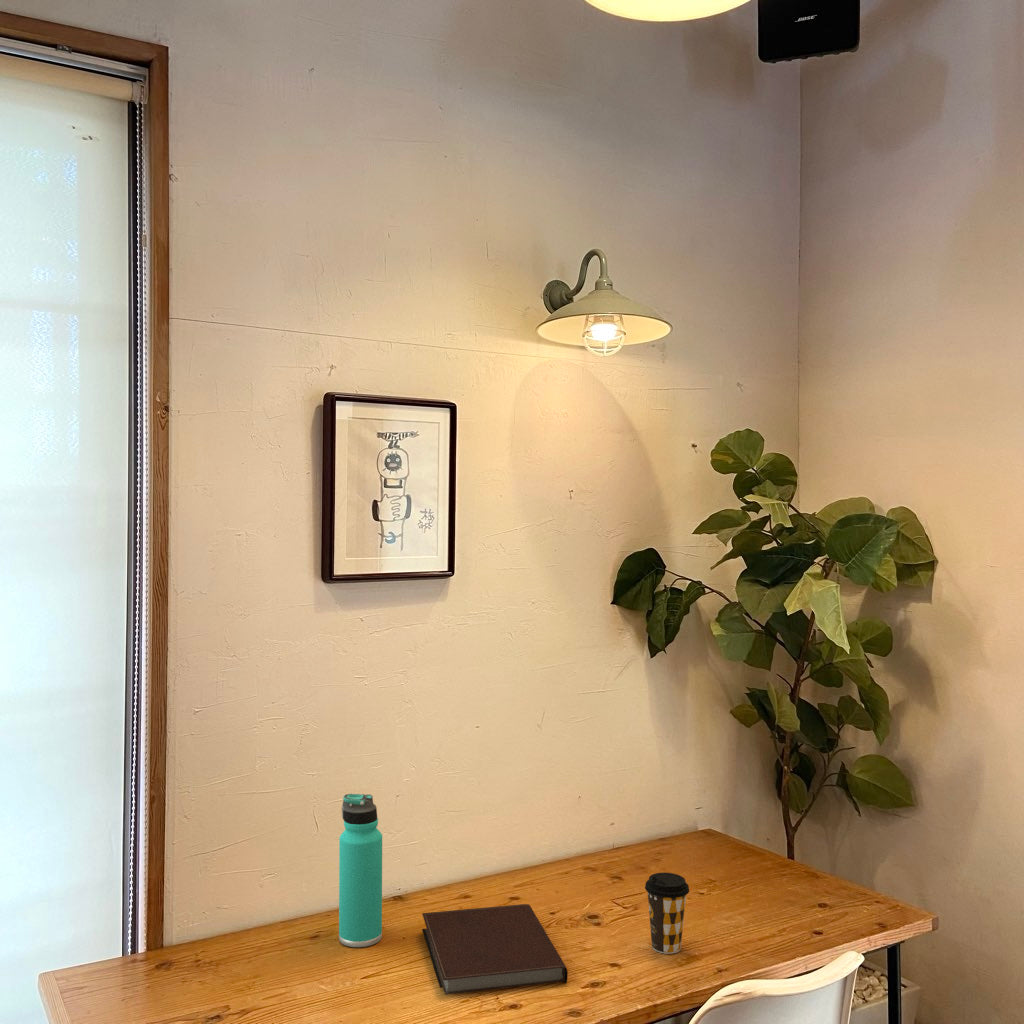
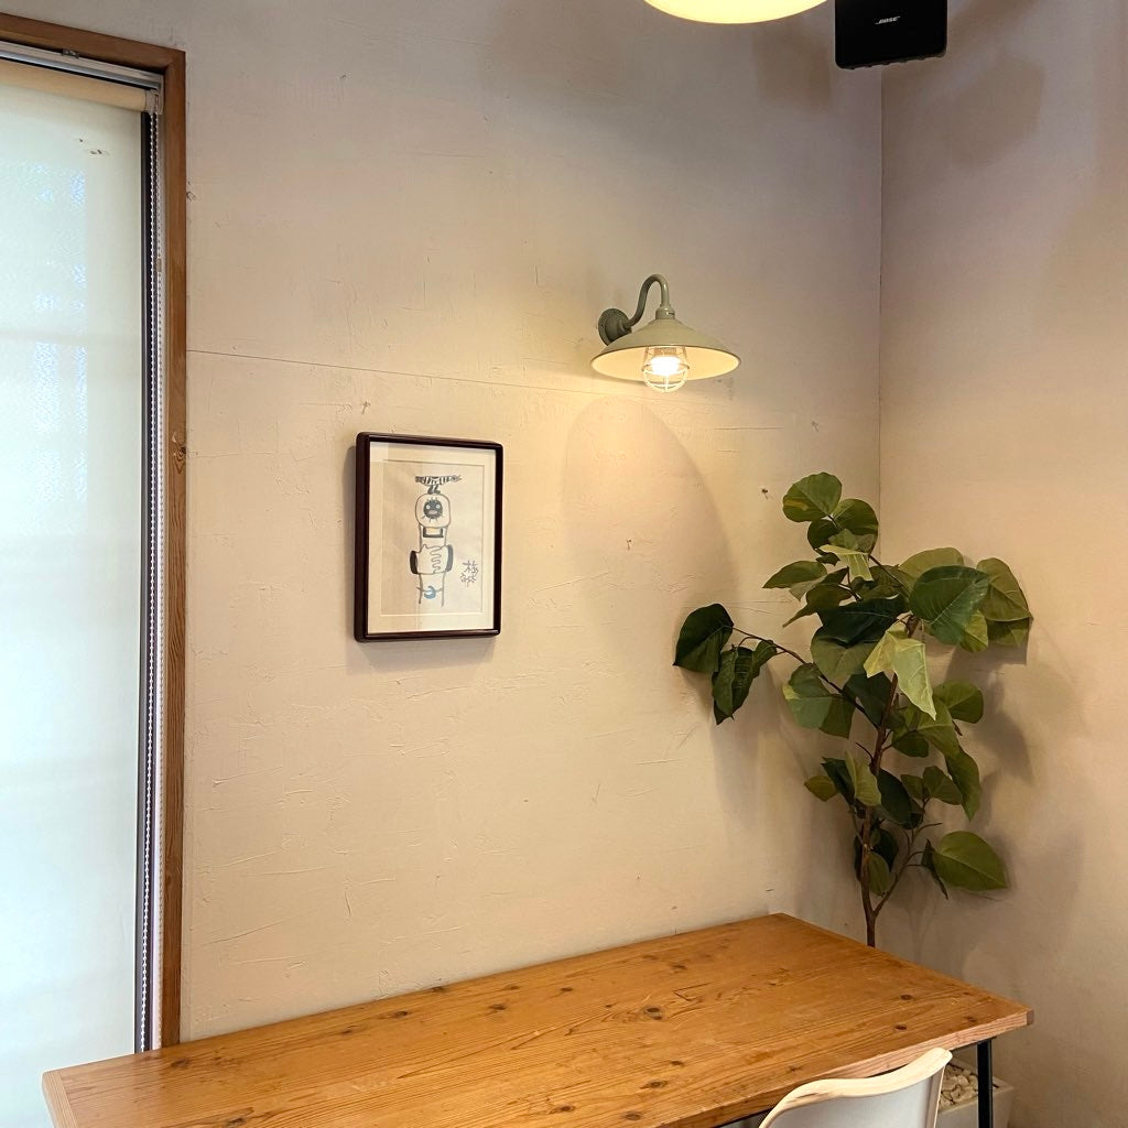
- coffee cup [644,872,690,955]
- notebook [421,903,569,996]
- thermos bottle [338,793,383,948]
